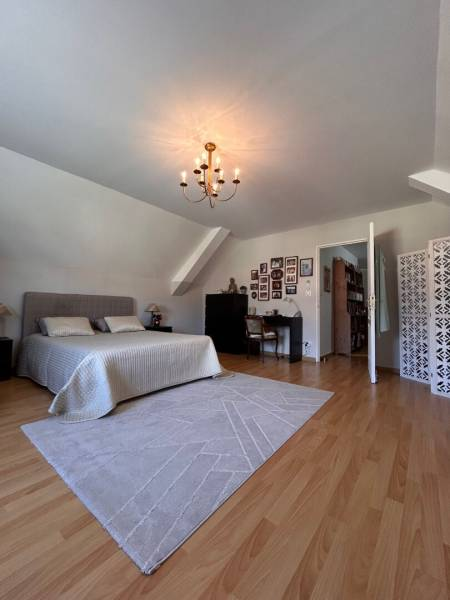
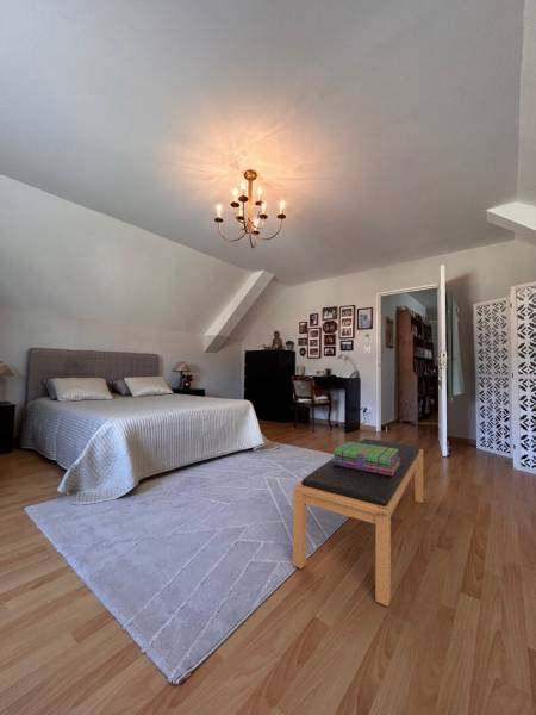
+ stack of books [331,441,400,477]
+ bench [292,437,424,608]
